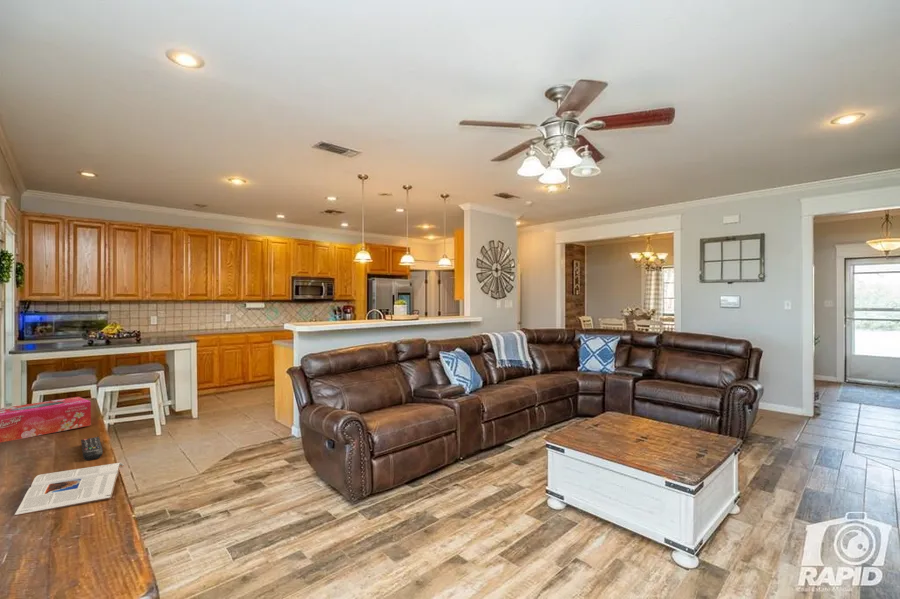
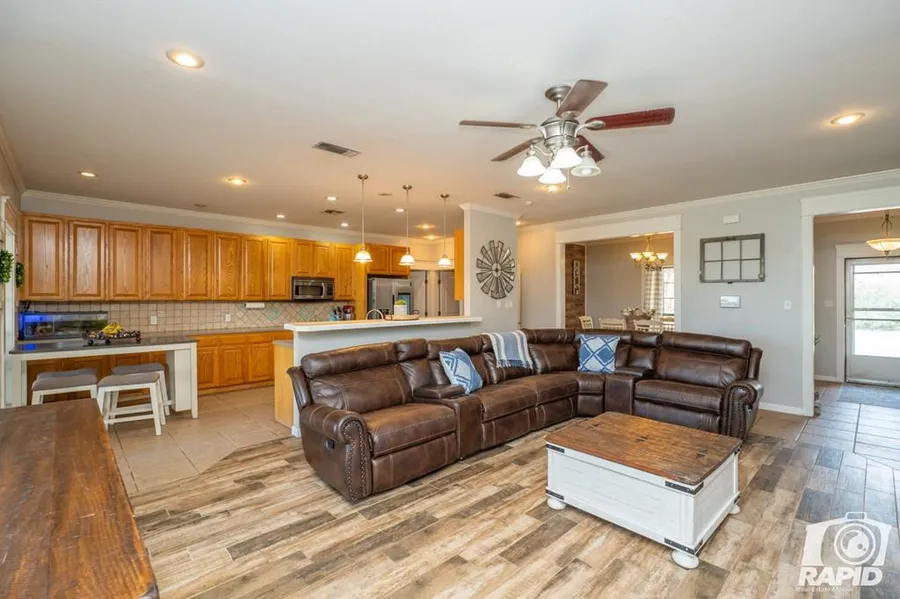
- magazine [14,462,125,516]
- tissue box [0,396,92,443]
- remote control [80,436,104,461]
